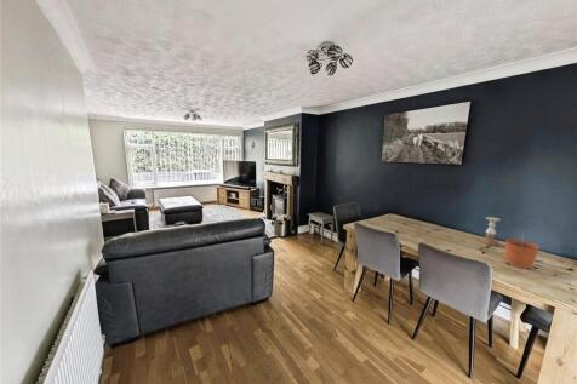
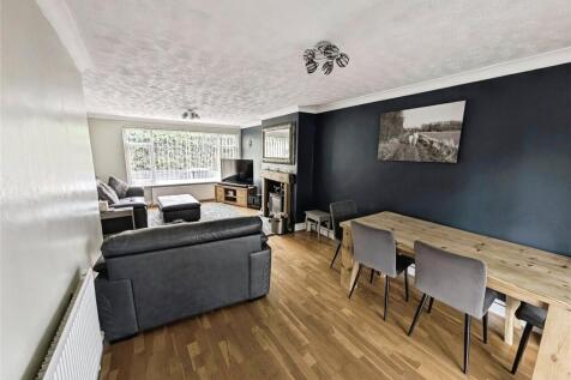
- plant pot [504,235,541,270]
- candle holder [478,216,502,246]
